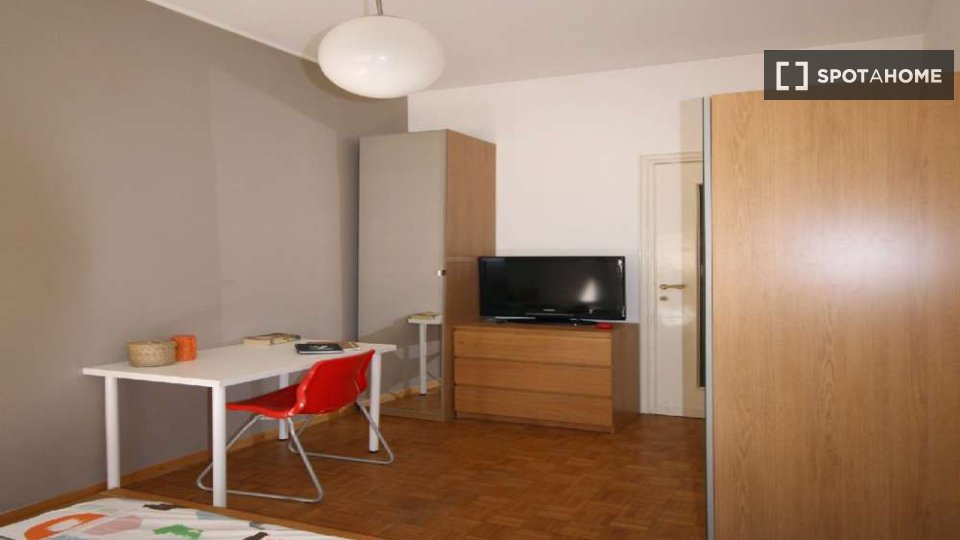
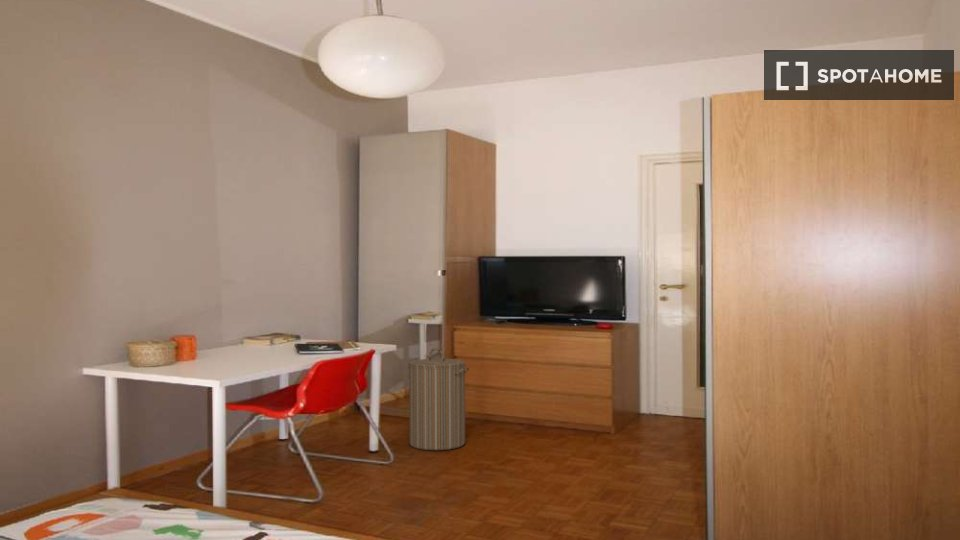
+ laundry hamper [406,348,470,451]
